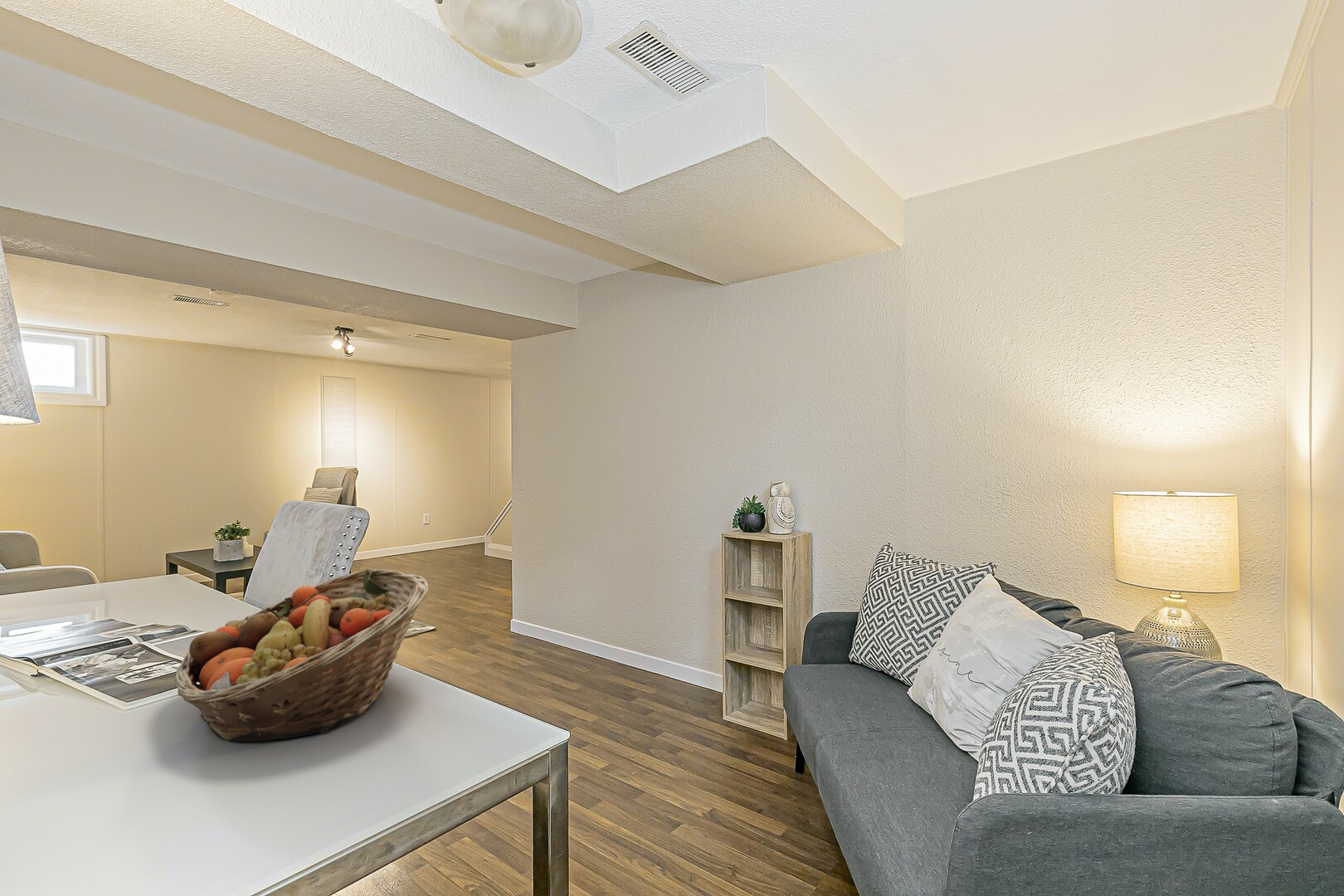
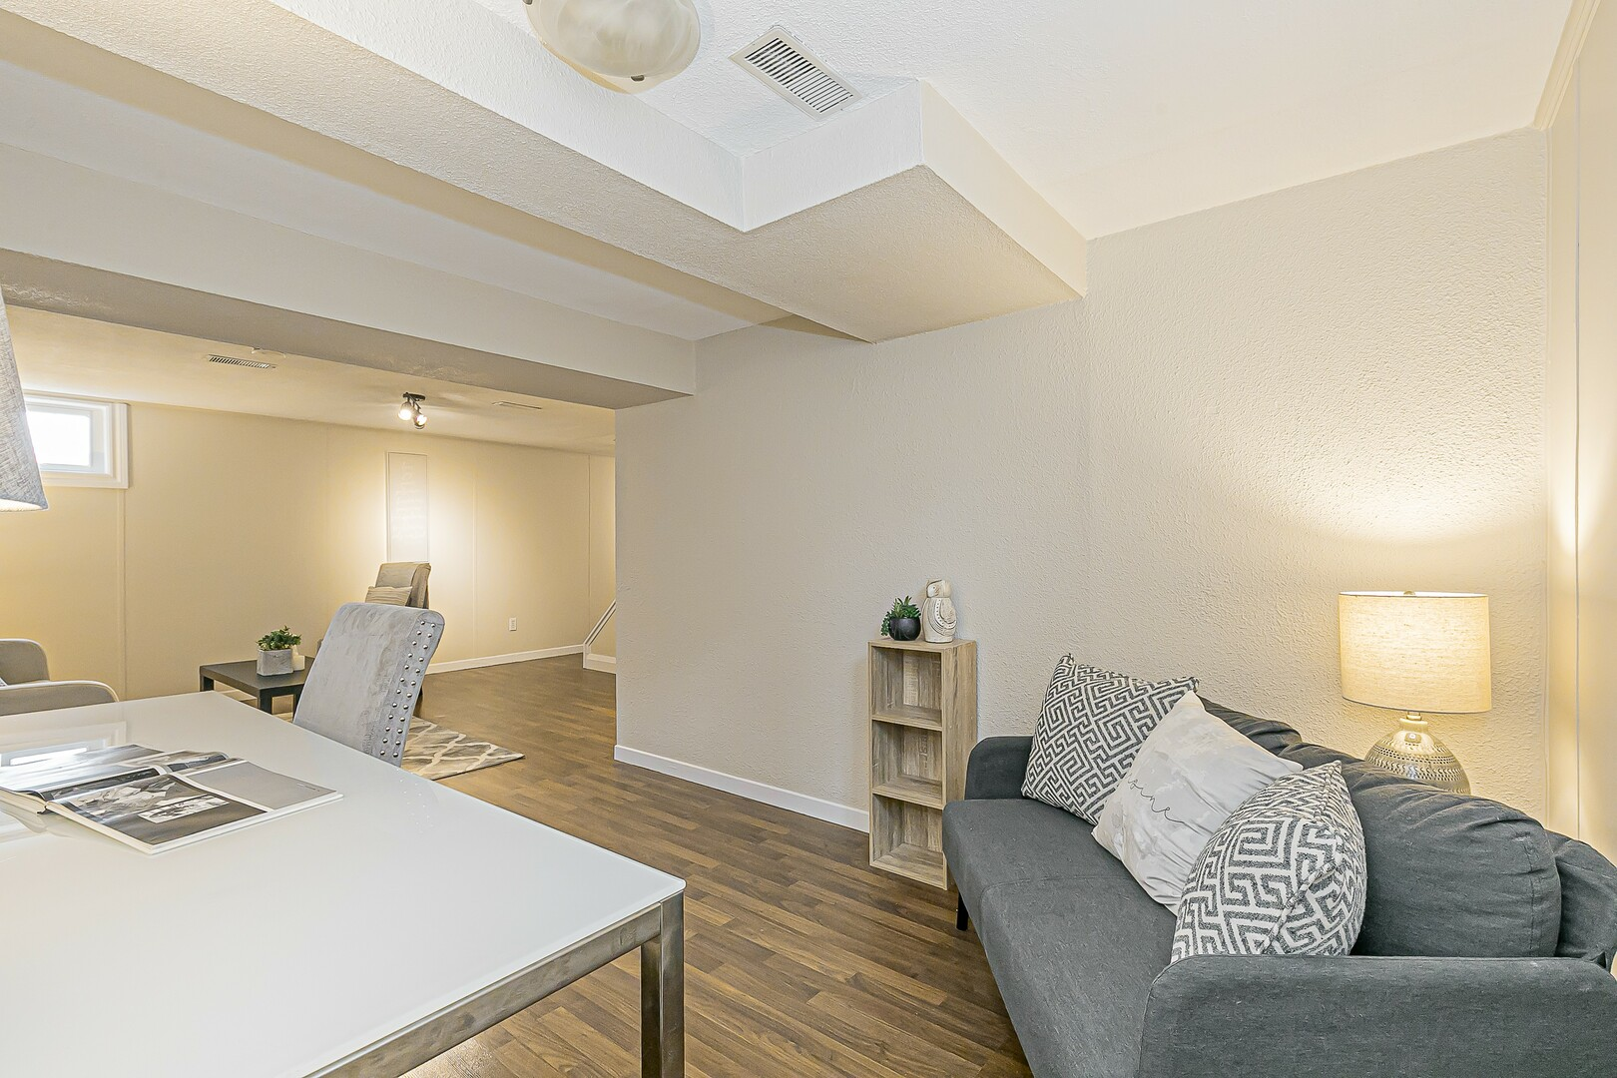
- fruit basket [174,568,430,743]
